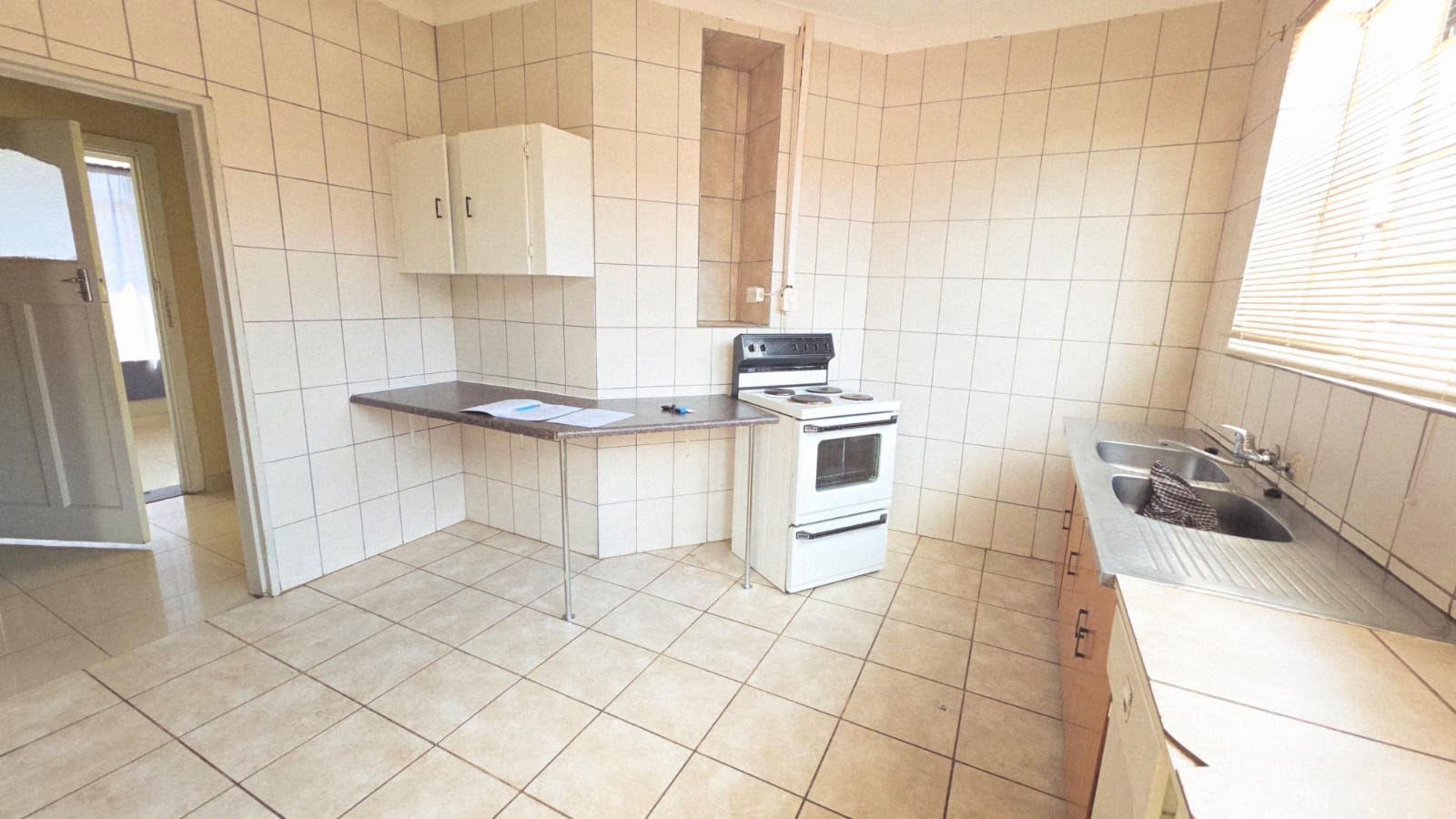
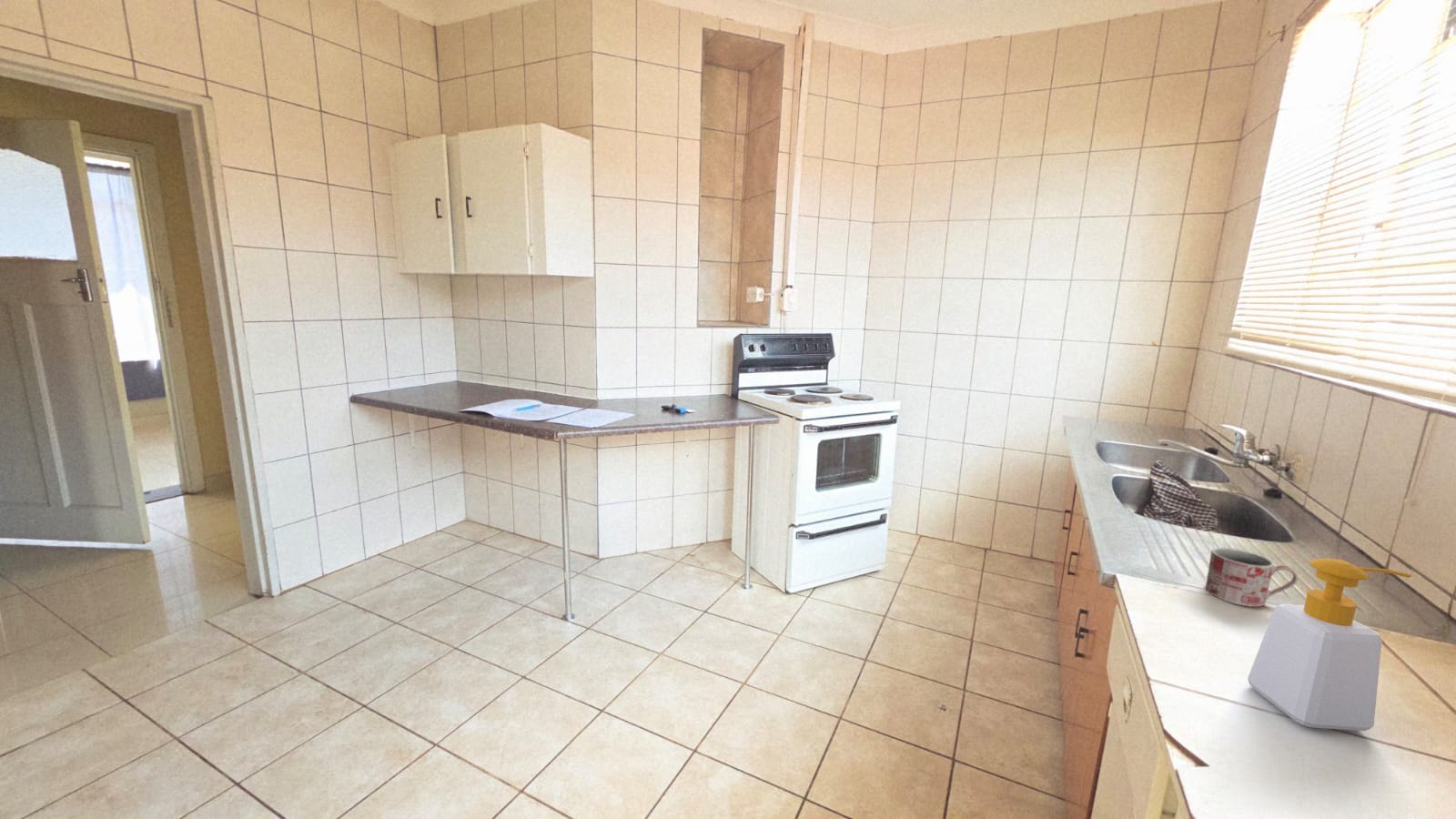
+ soap bottle [1247,558,1412,732]
+ mug [1205,547,1299,608]
